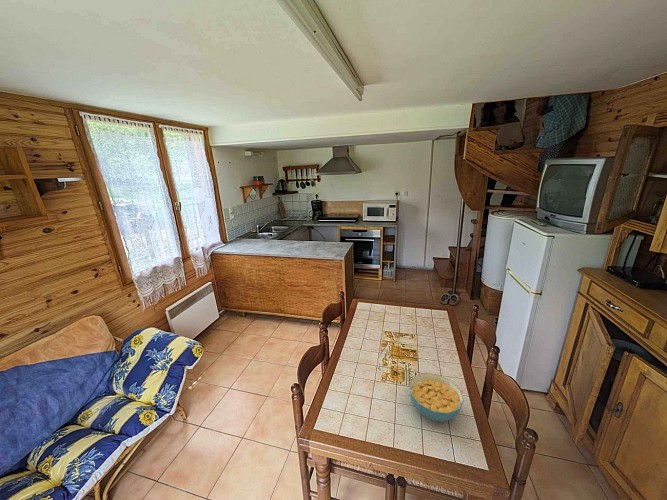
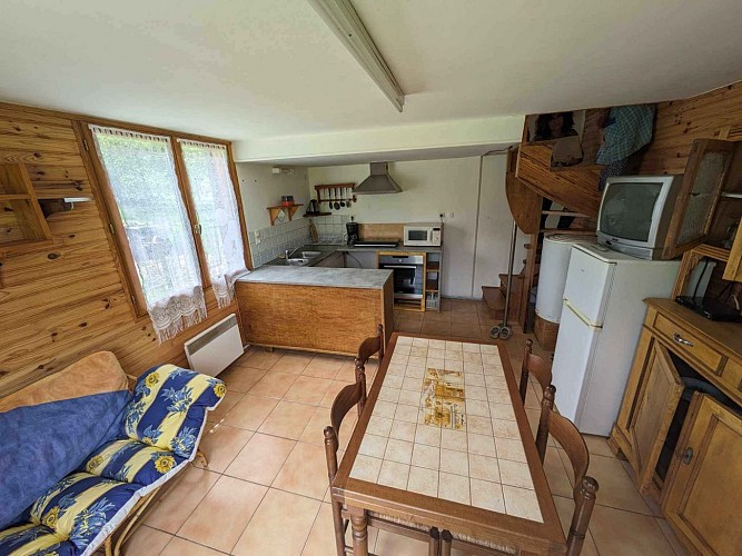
- cereal bowl [408,372,465,423]
